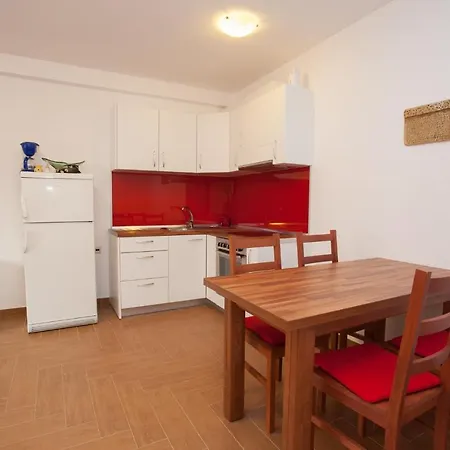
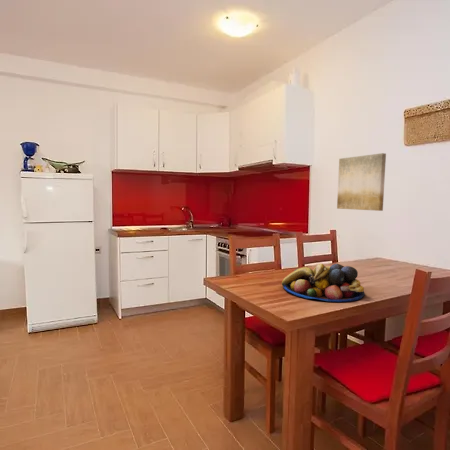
+ fruit bowl [281,263,366,303]
+ wall art [336,152,387,212]
